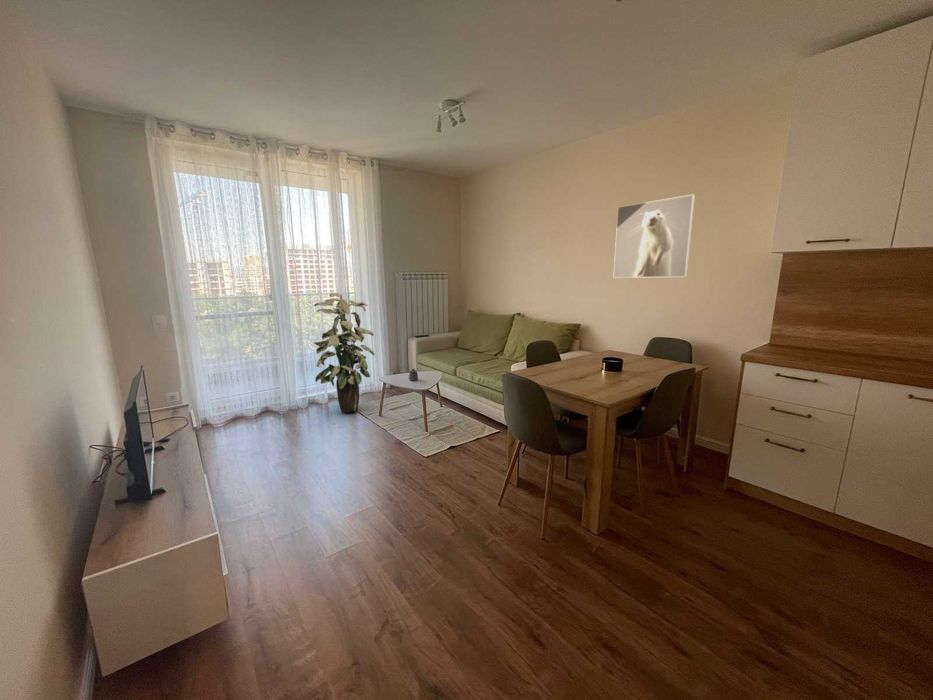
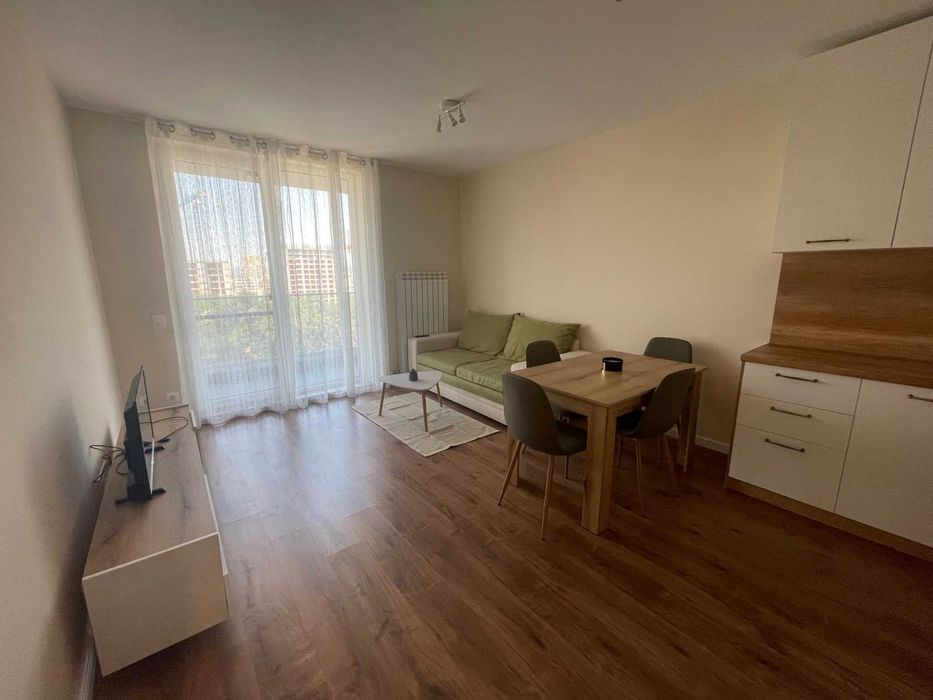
- indoor plant [313,292,376,413]
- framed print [612,193,696,279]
